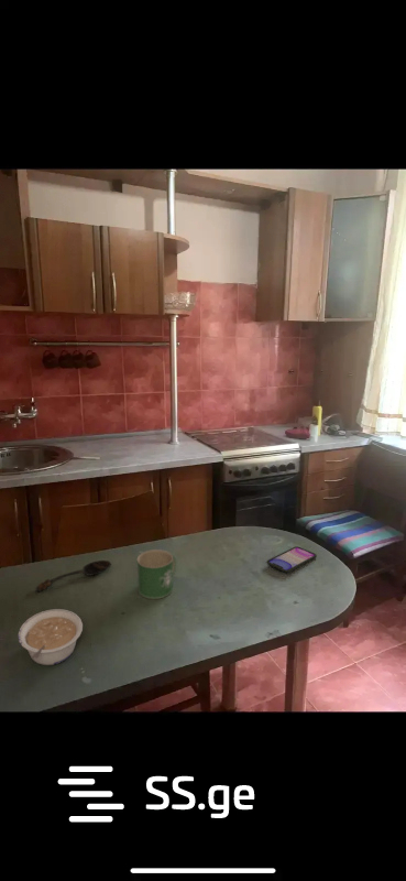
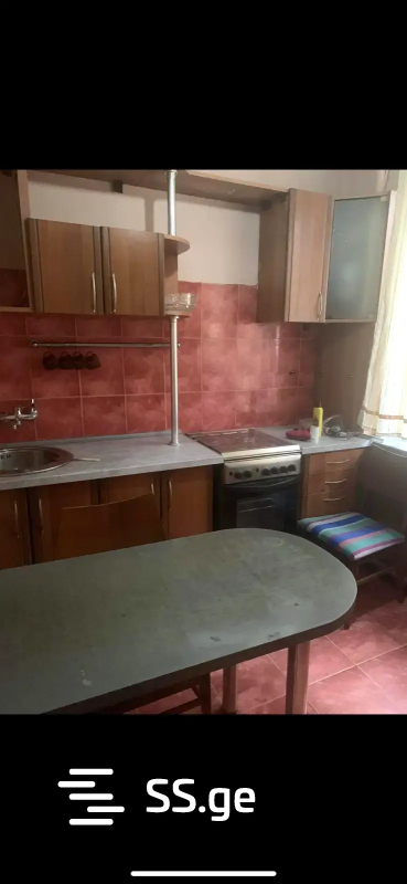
- spoon [34,559,112,592]
- legume [17,608,84,666]
- mug [136,548,177,600]
- smartphone [266,545,318,574]
